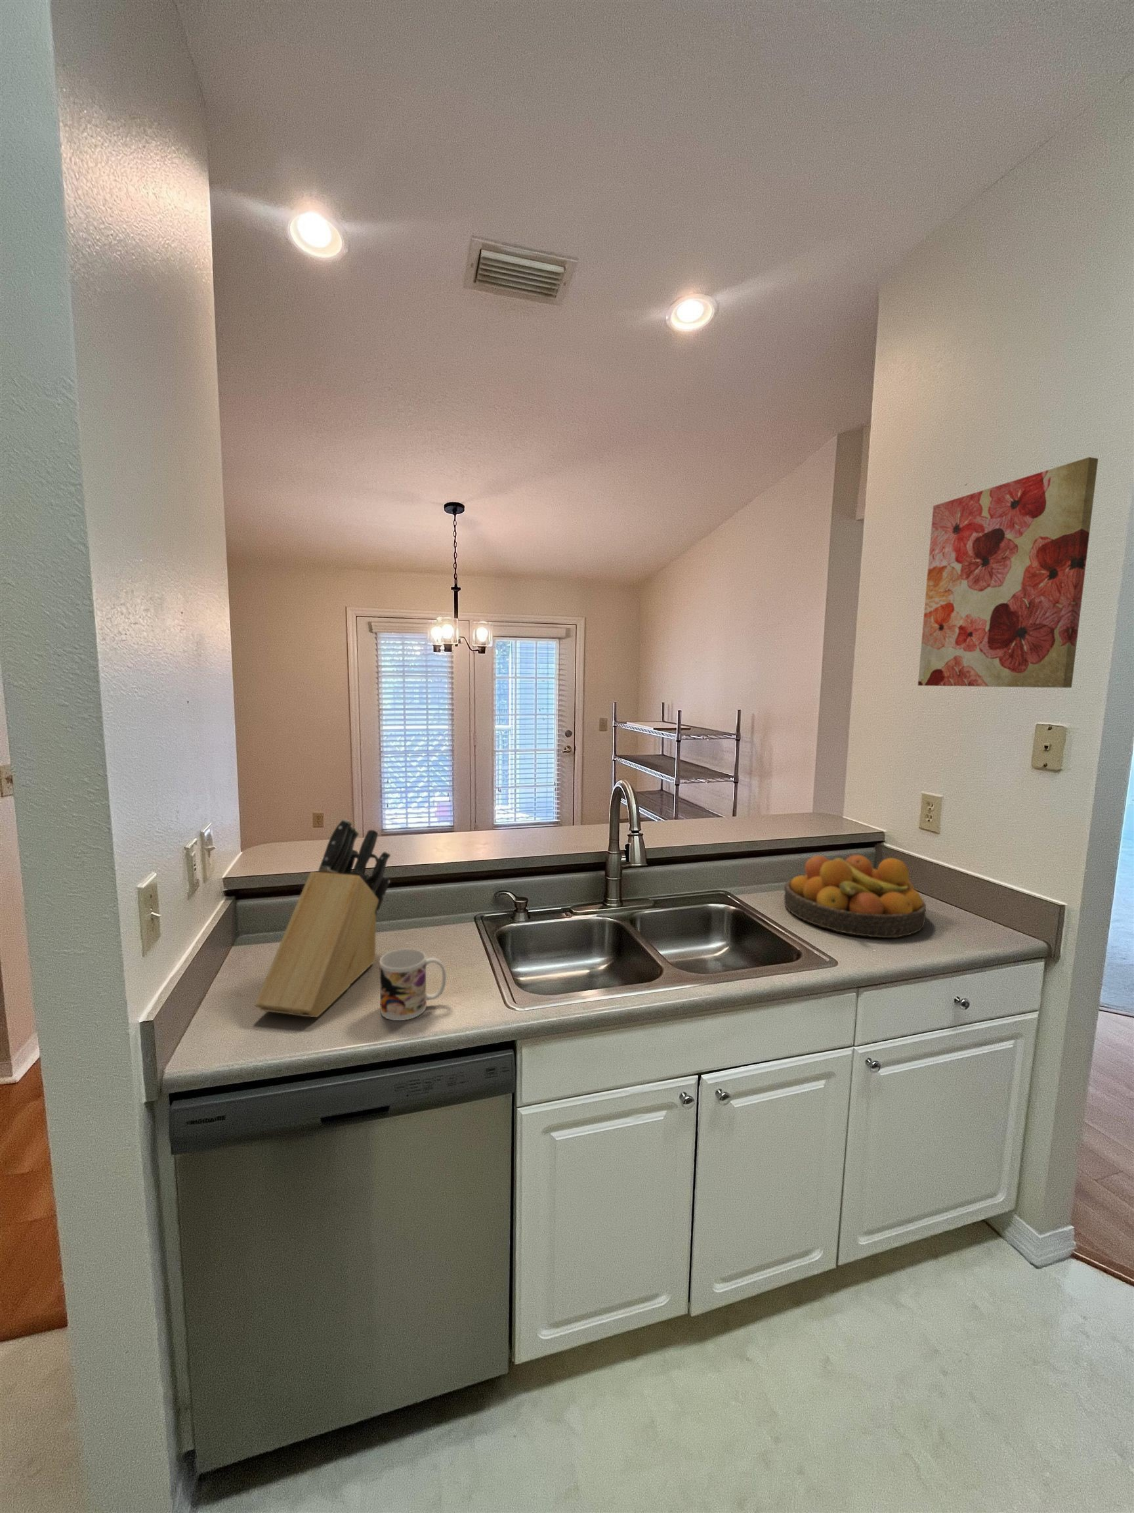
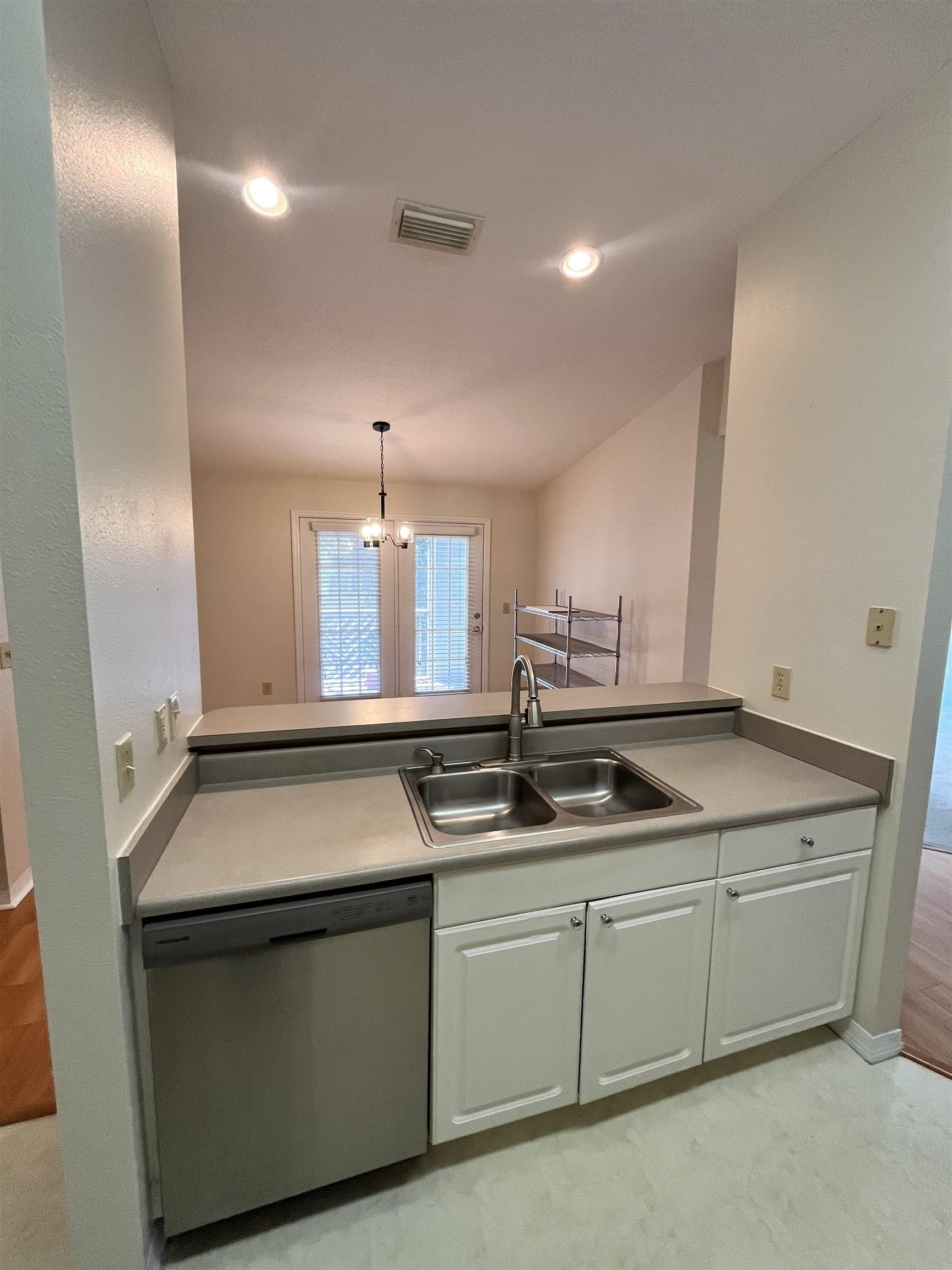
- mug [379,948,447,1021]
- knife block [254,818,391,1017]
- fruit bowl [784,854,927,939]
- wall art [917,456,1098,689]
